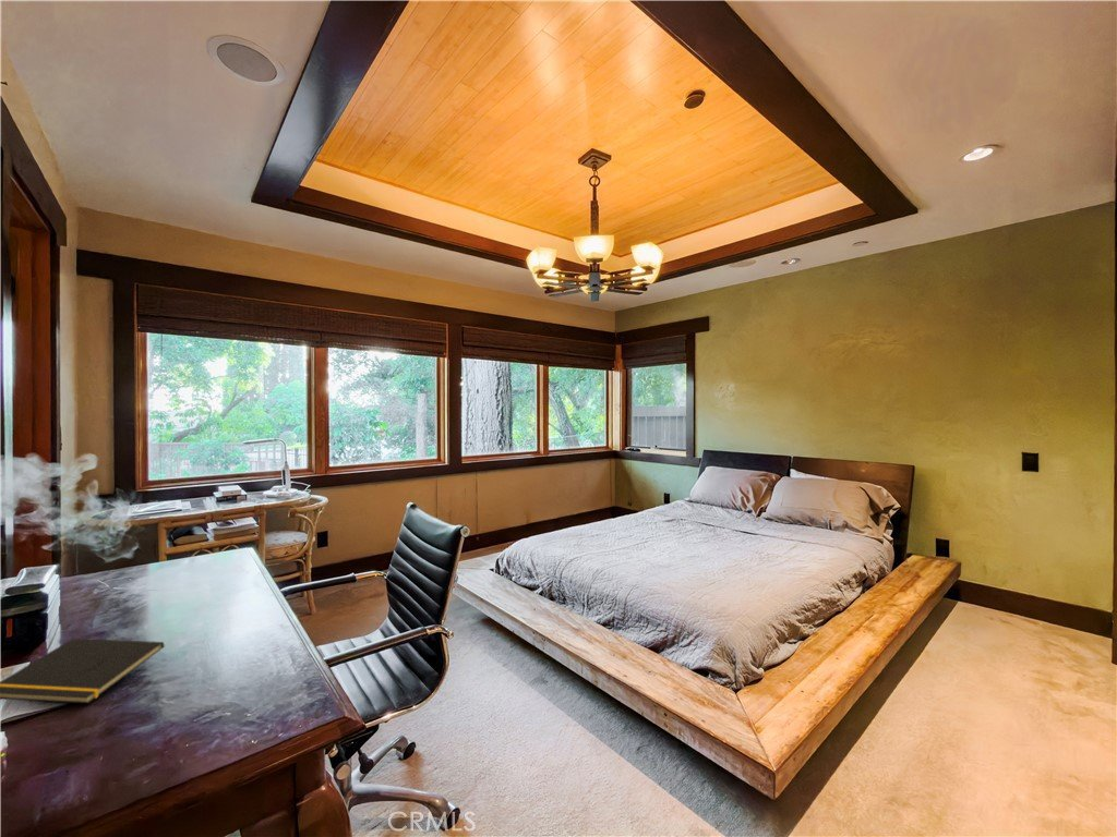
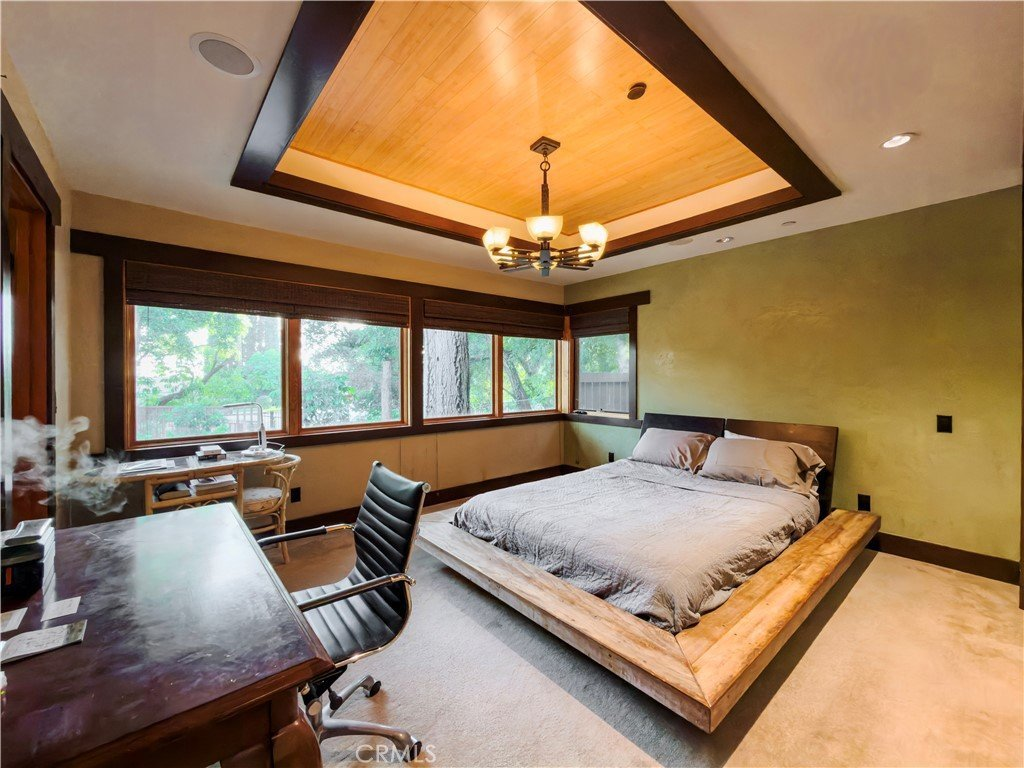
- notepad [0,638,166,704]
